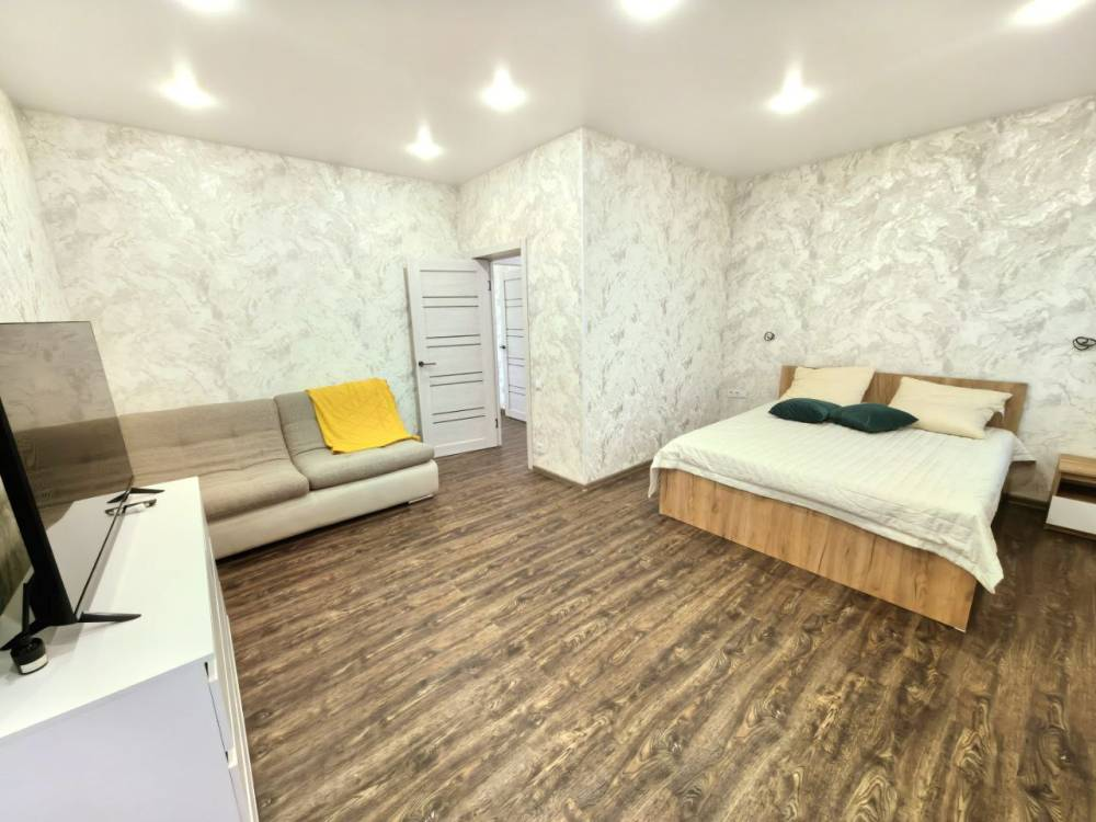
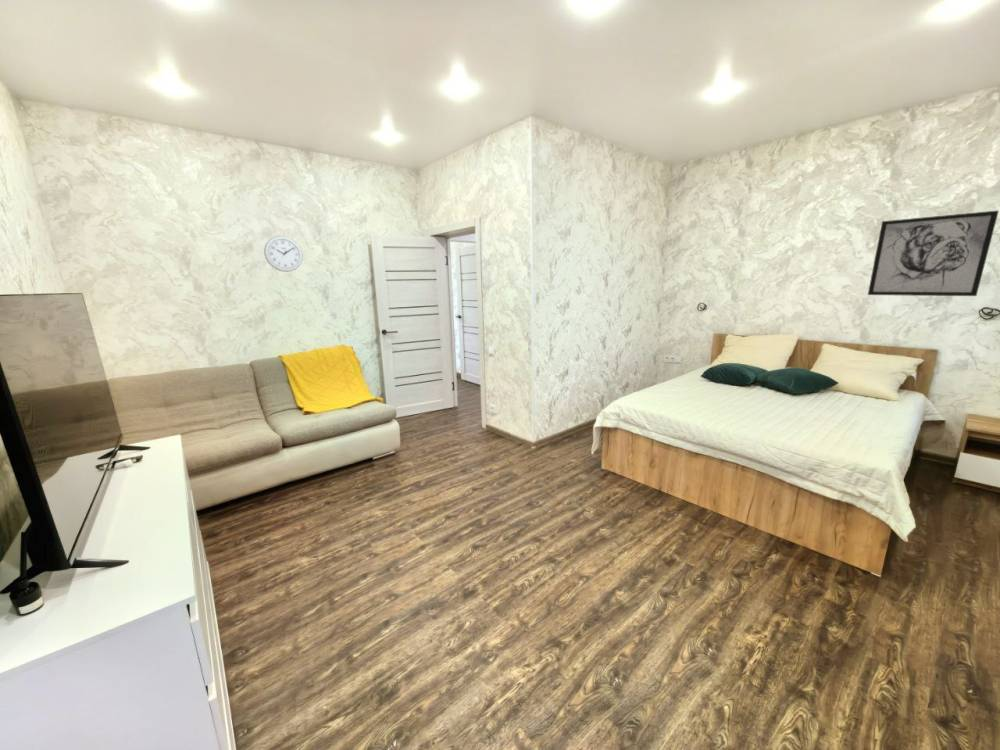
+ wall art [867,209,1000,297]
+ wall clock [263,235,304,273]
